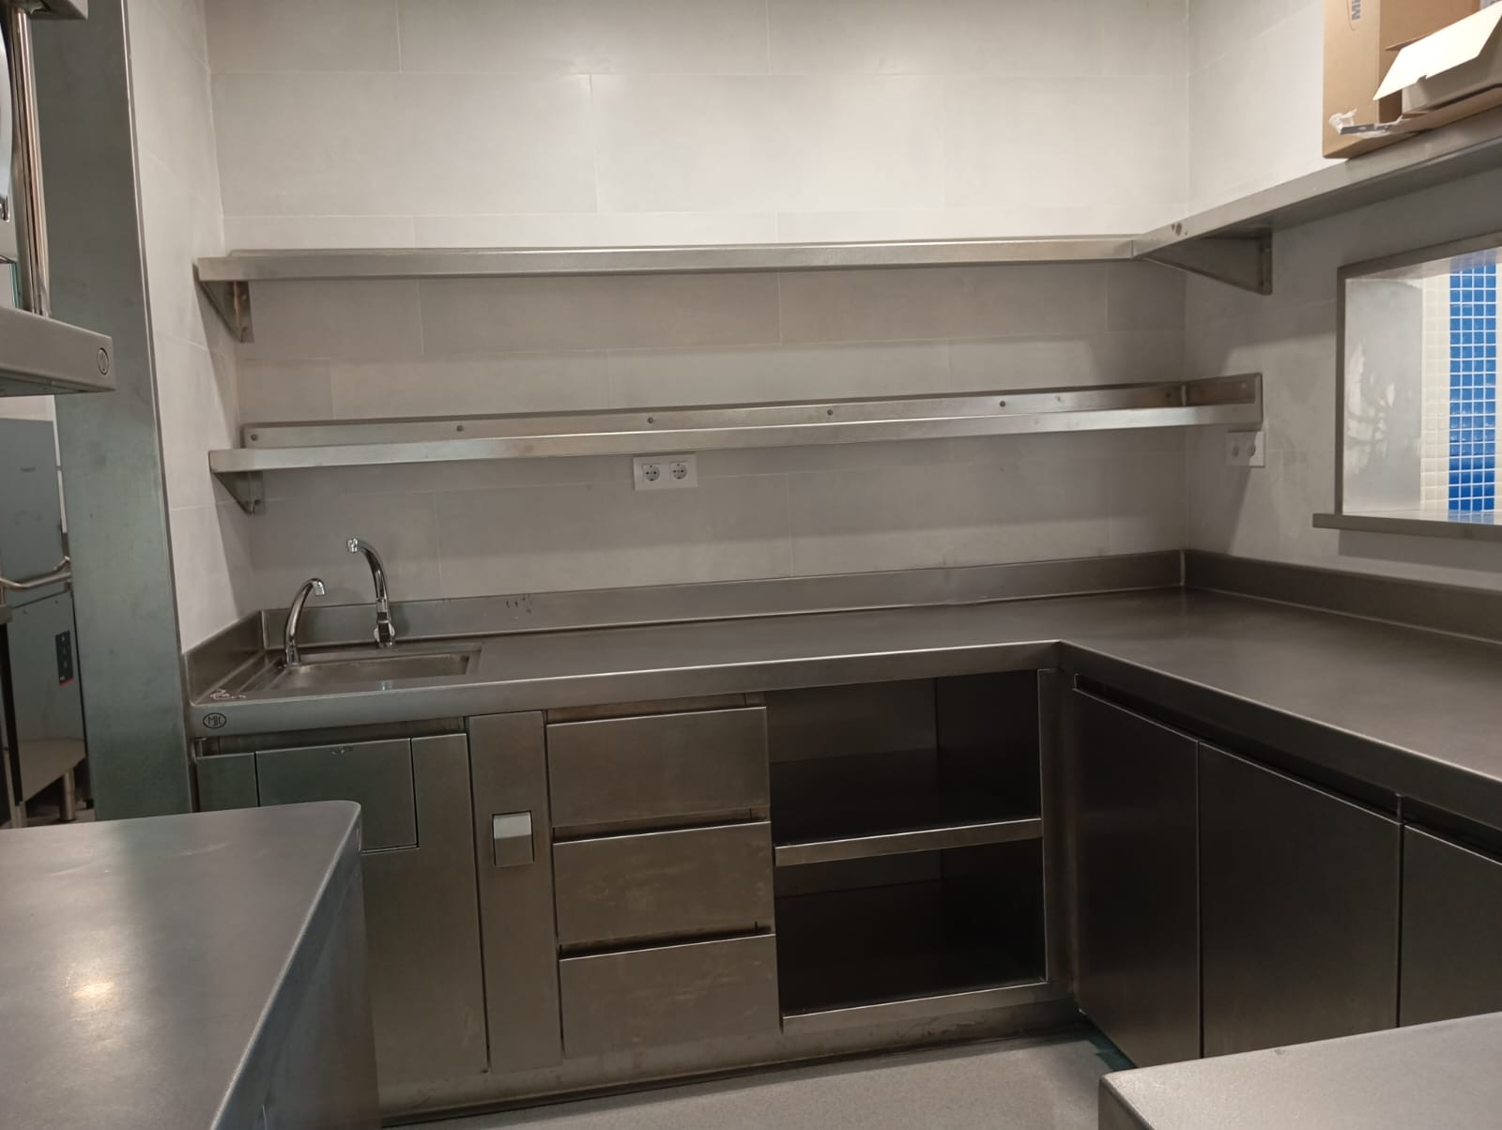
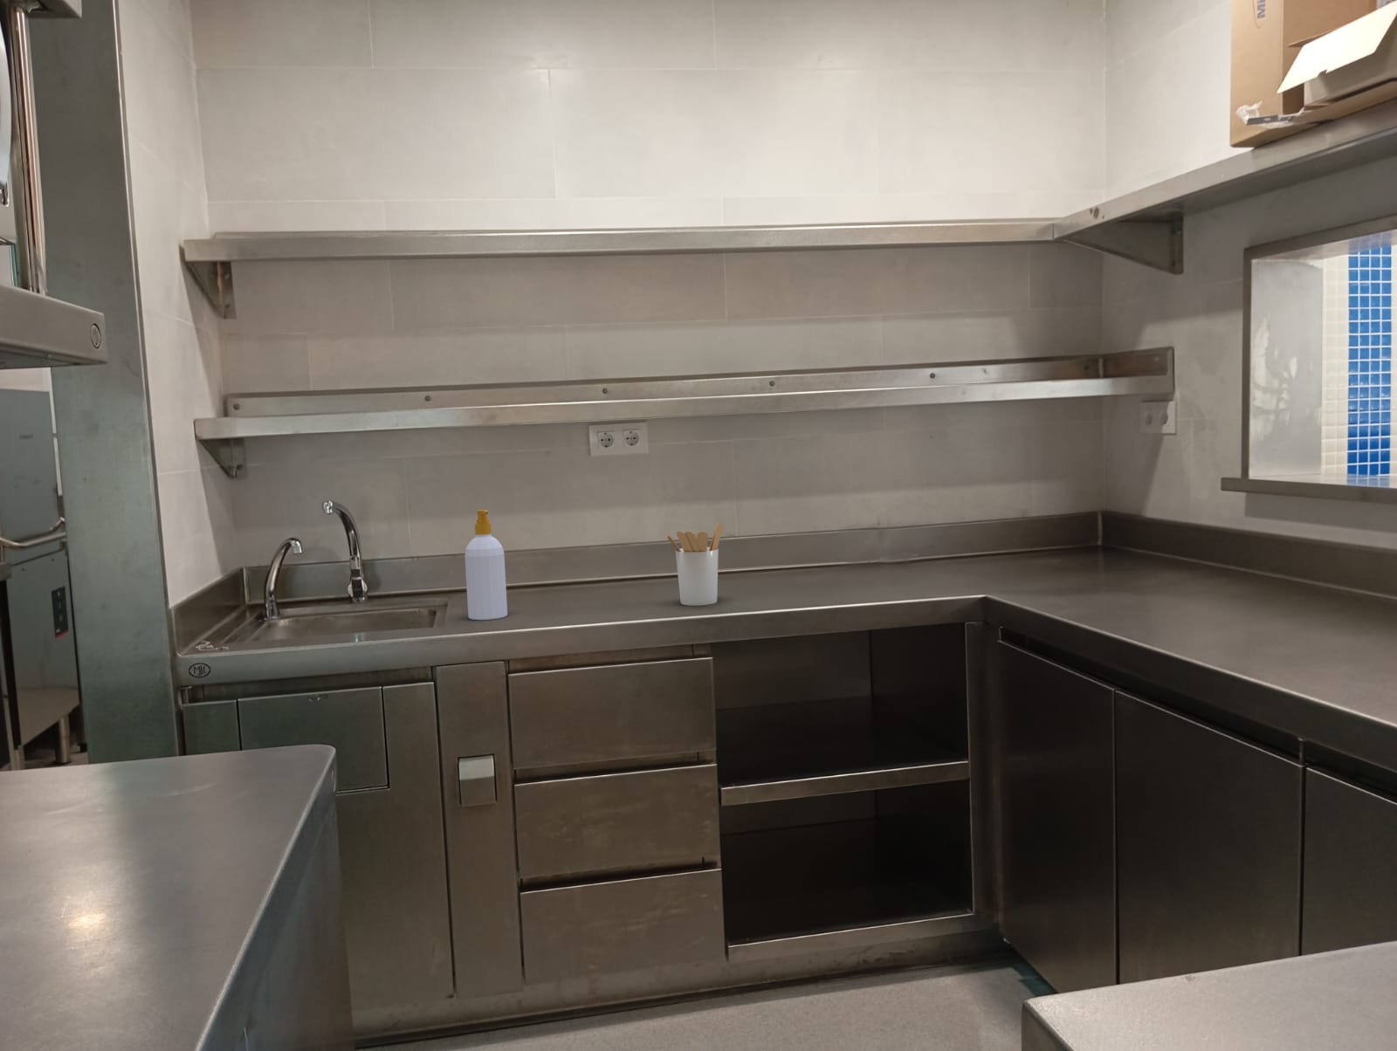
+ soap bottle [464,509,508,620]
+ utensil holder [665,522,723,607]
